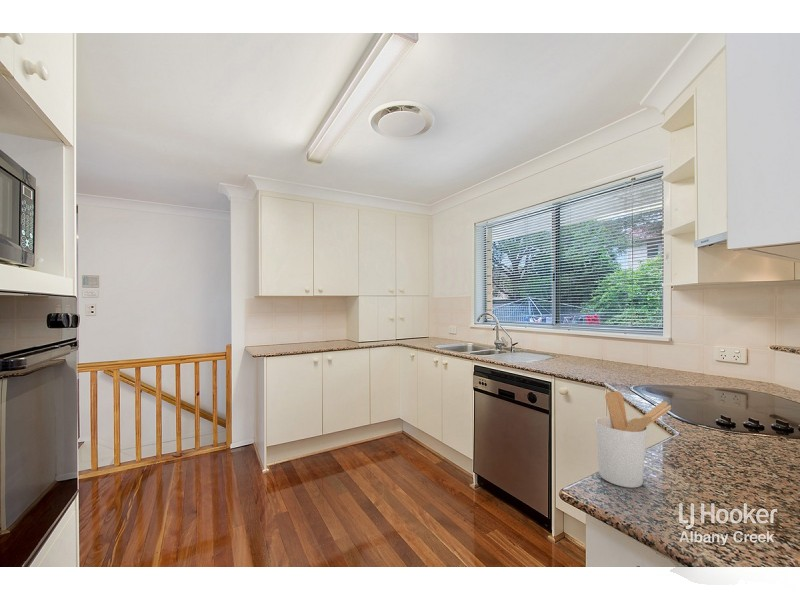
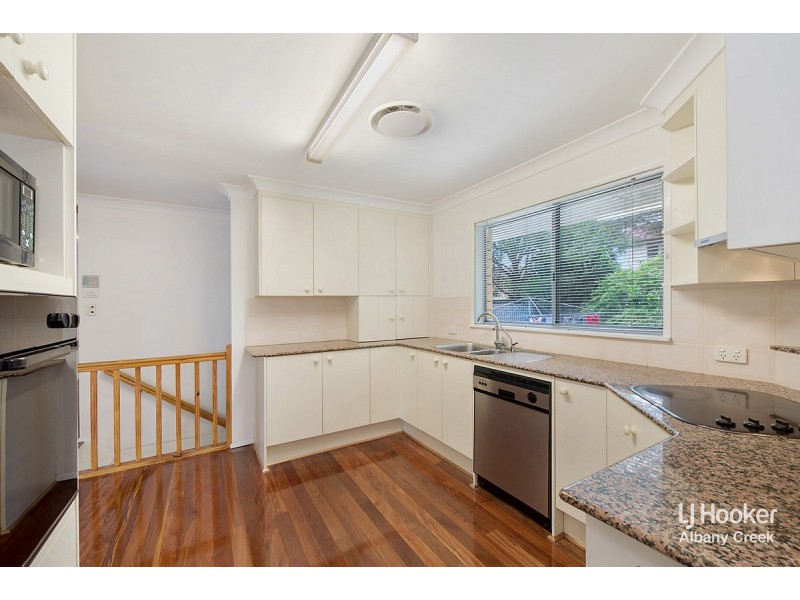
- utensil holder [594,390,672,489]
